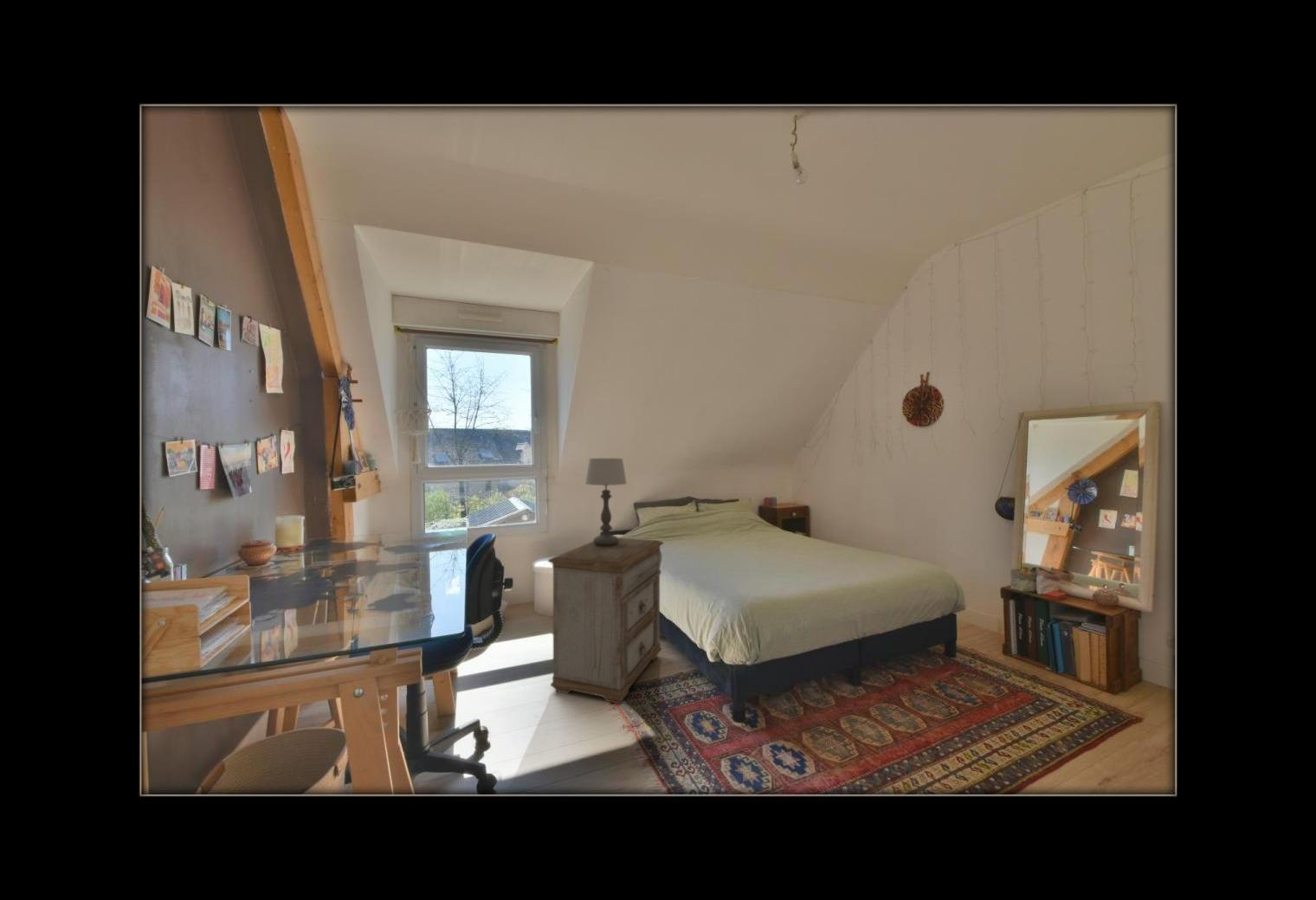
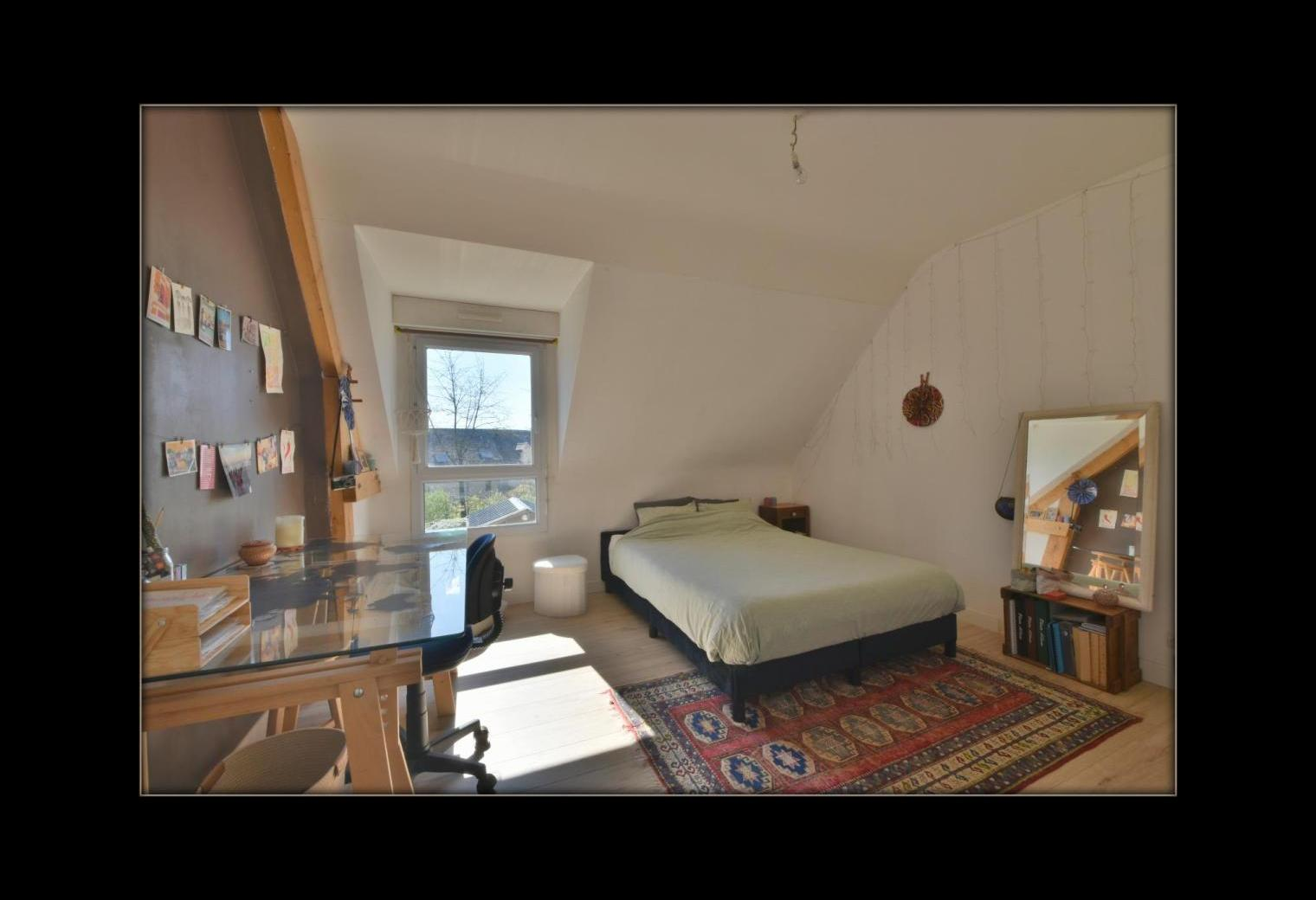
- table lamp [584,458,628,546]
- nightstand [547,537,664,704]
